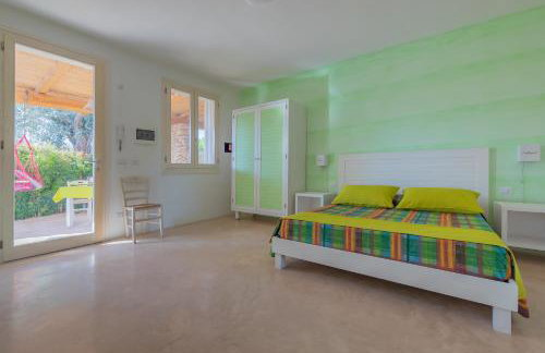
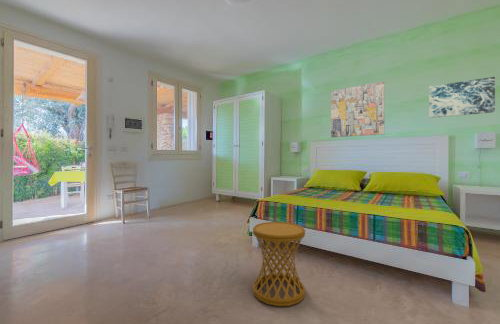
+ wall art [330,80,386,138]
+ side table [252,221,306,307]
+ wall art [428,76,496,119]
